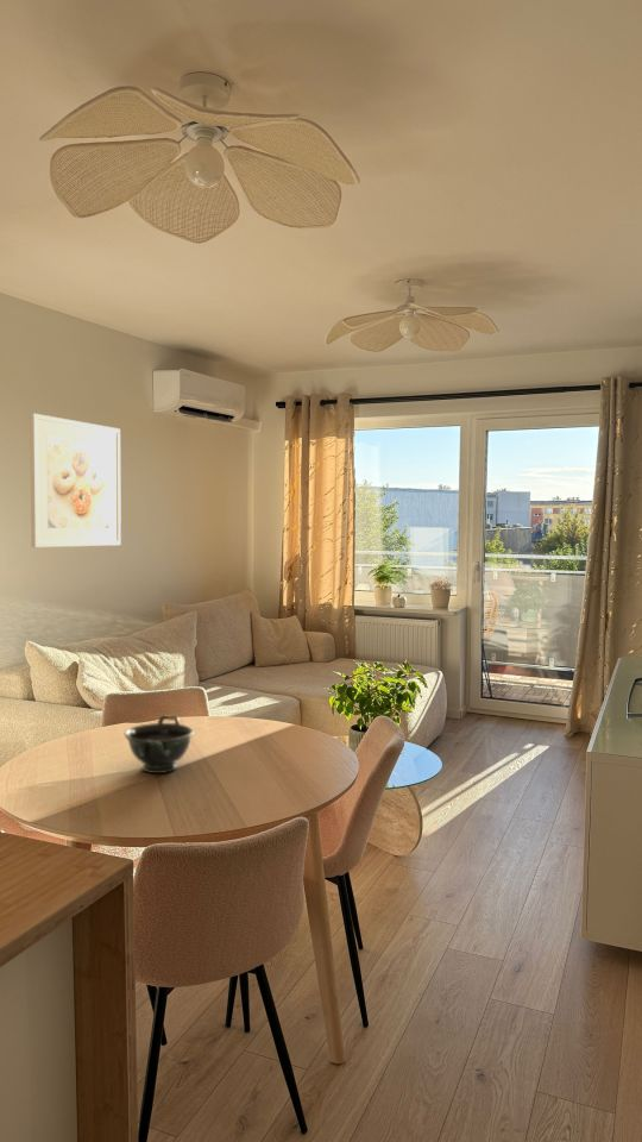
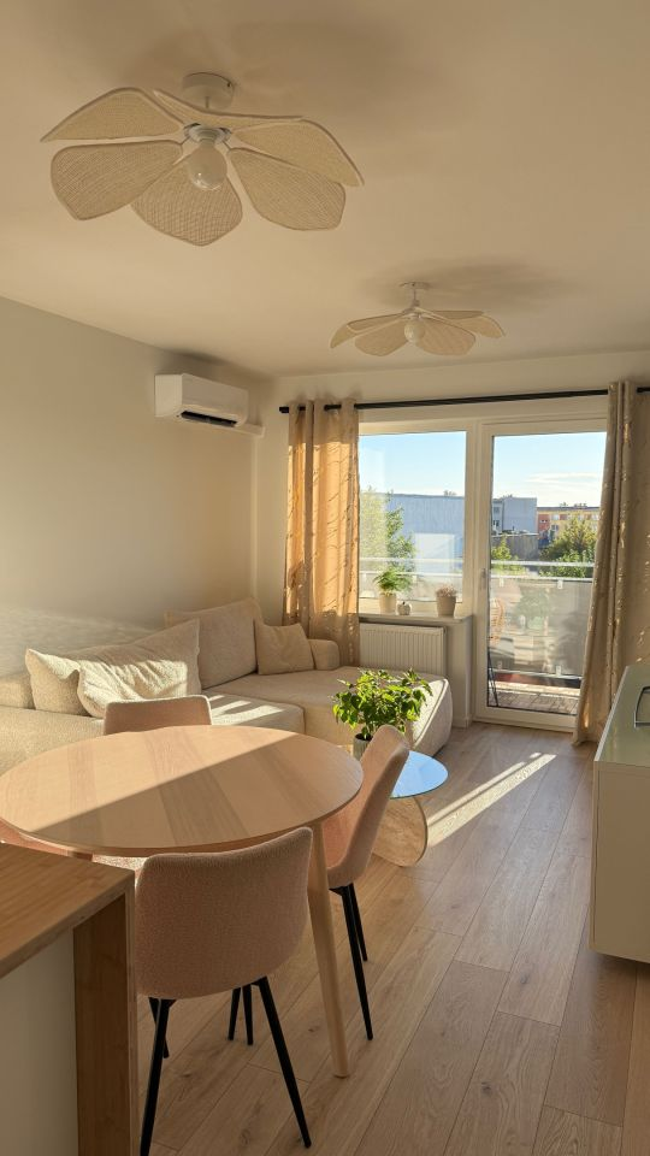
- bowl [124,715,196,774]
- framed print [29,412,122,548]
